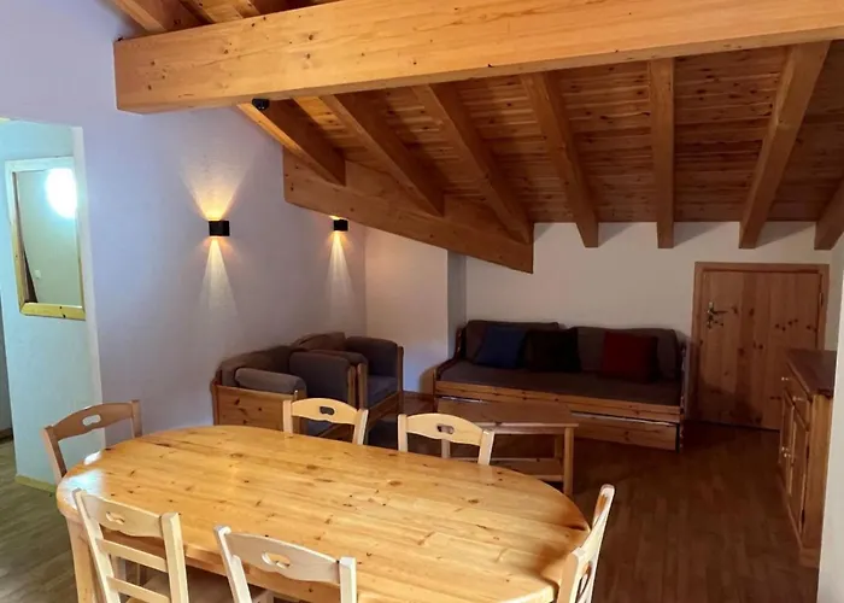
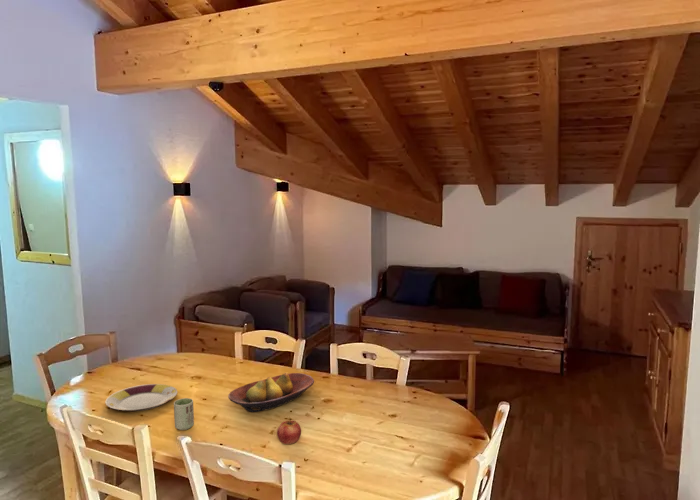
+ apple [276,418,302,445]
+ cup [173,397,195,431]
+ fruit bowl [227,372,315,413]
+ plate [105,383,178,412]
